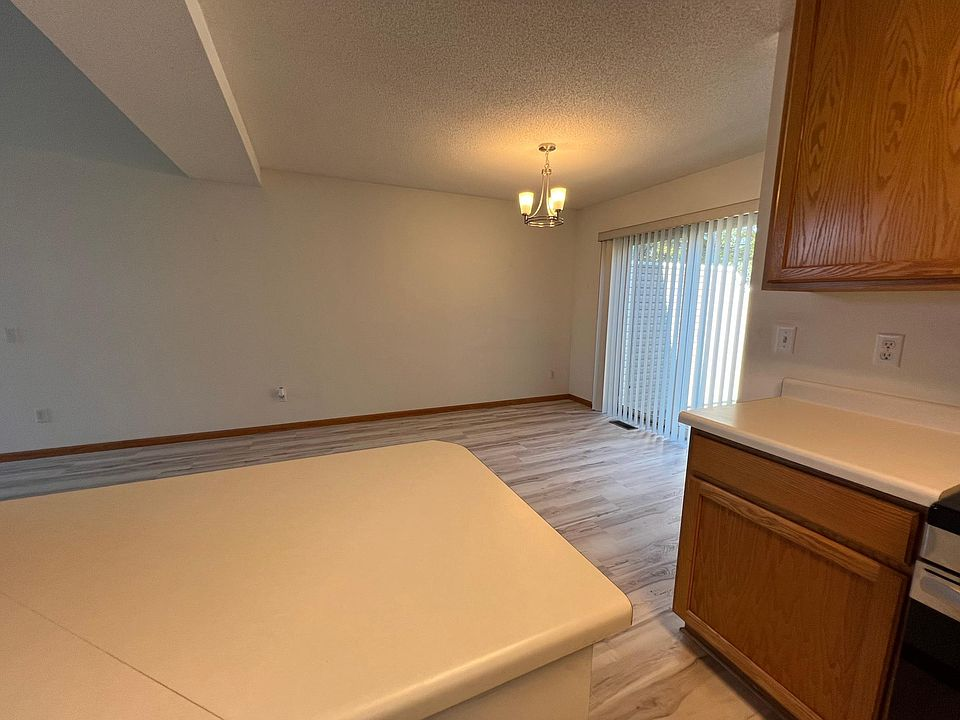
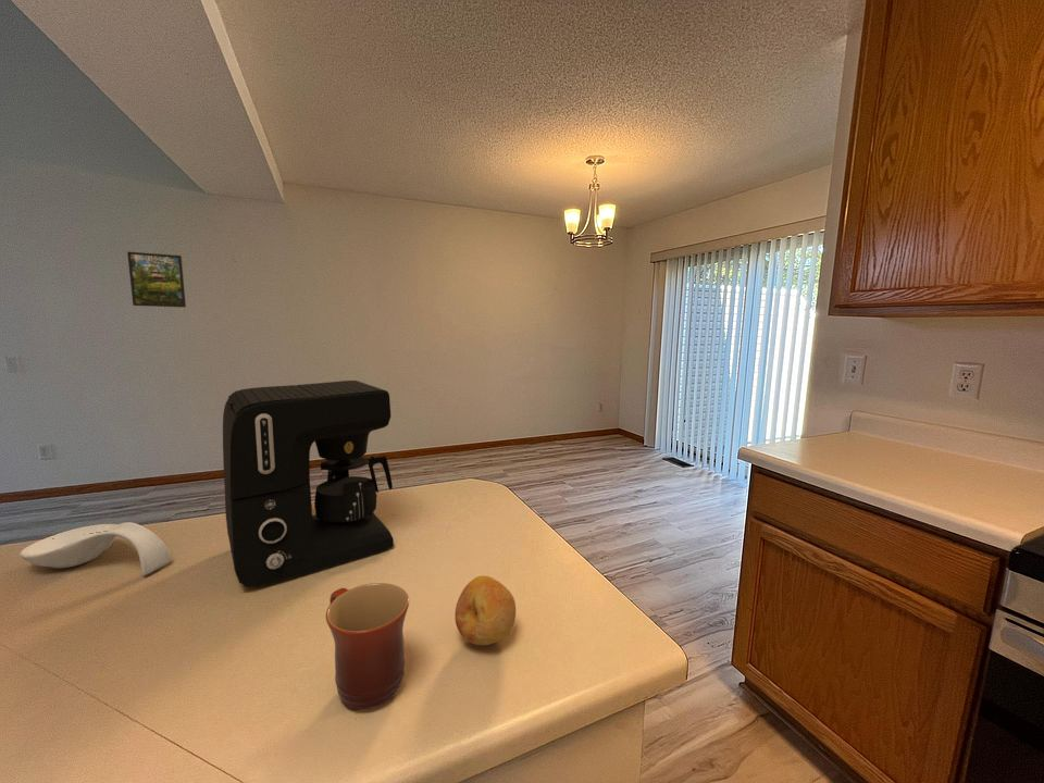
+ coffee maker [222,380,395,588]
+ mug [325,582,410,710]
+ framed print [126,251,187,309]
+ fruit [453,575,517,646]
+ spoon rest [20,521,172,576]
